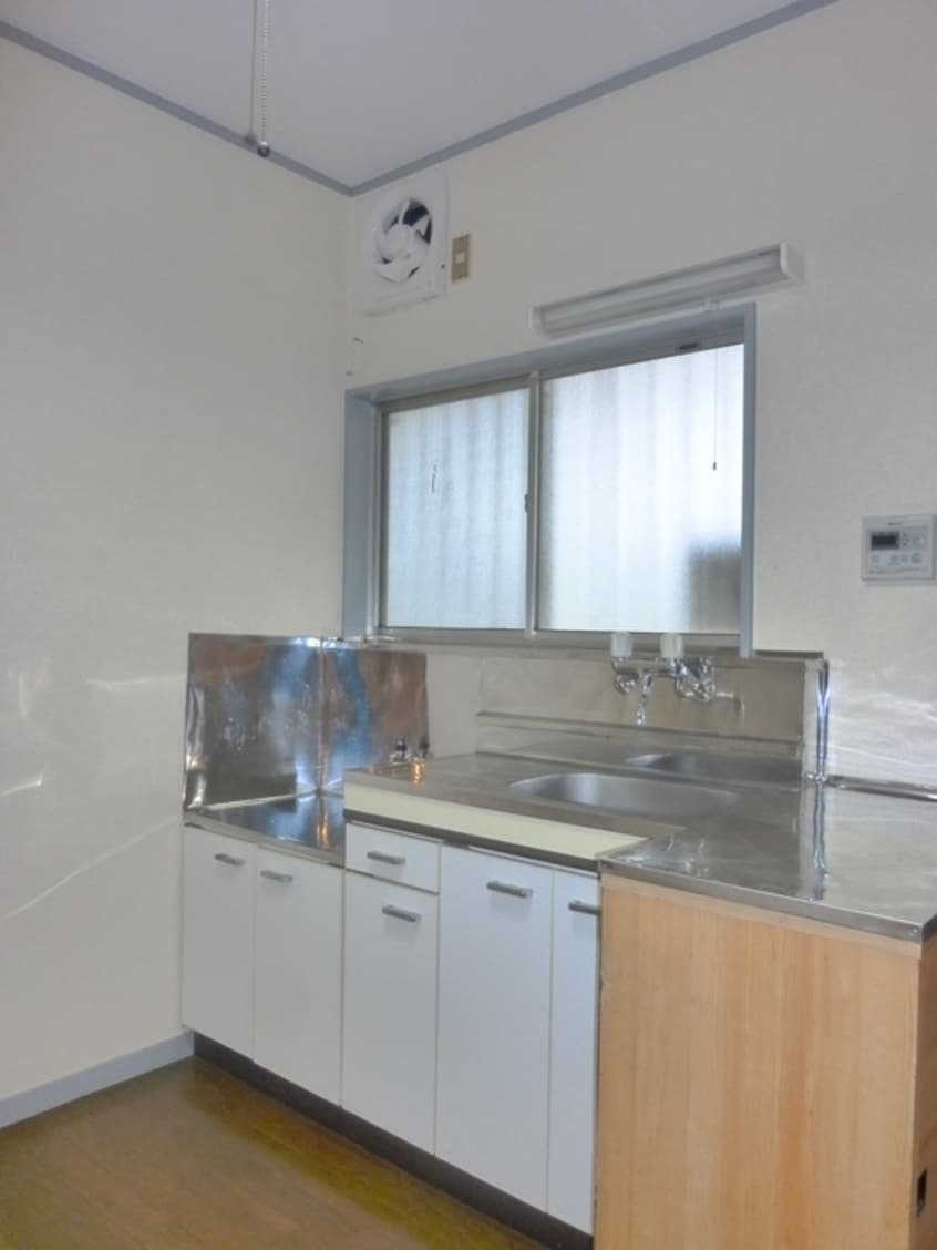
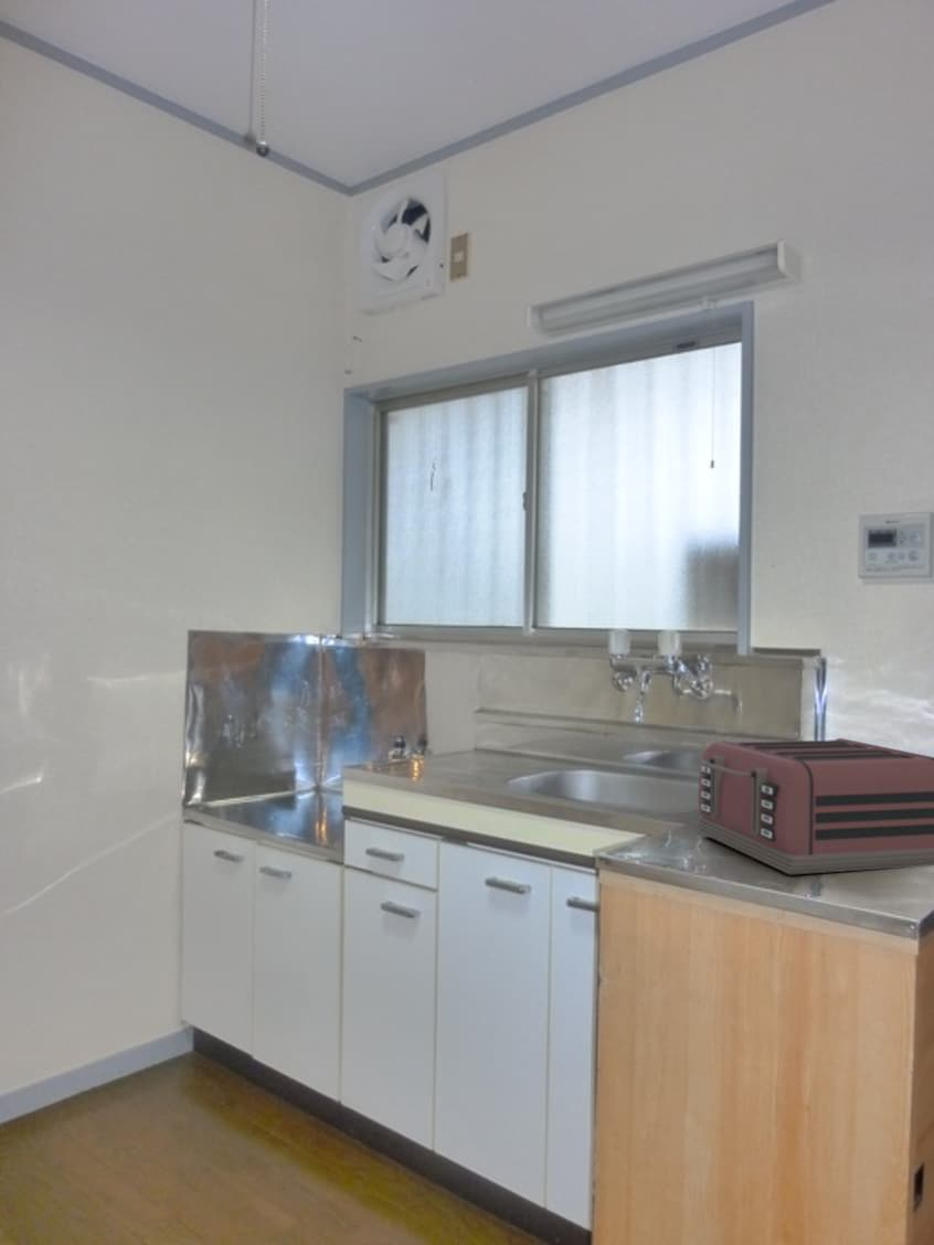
+ toaster [697,737,934,875]
